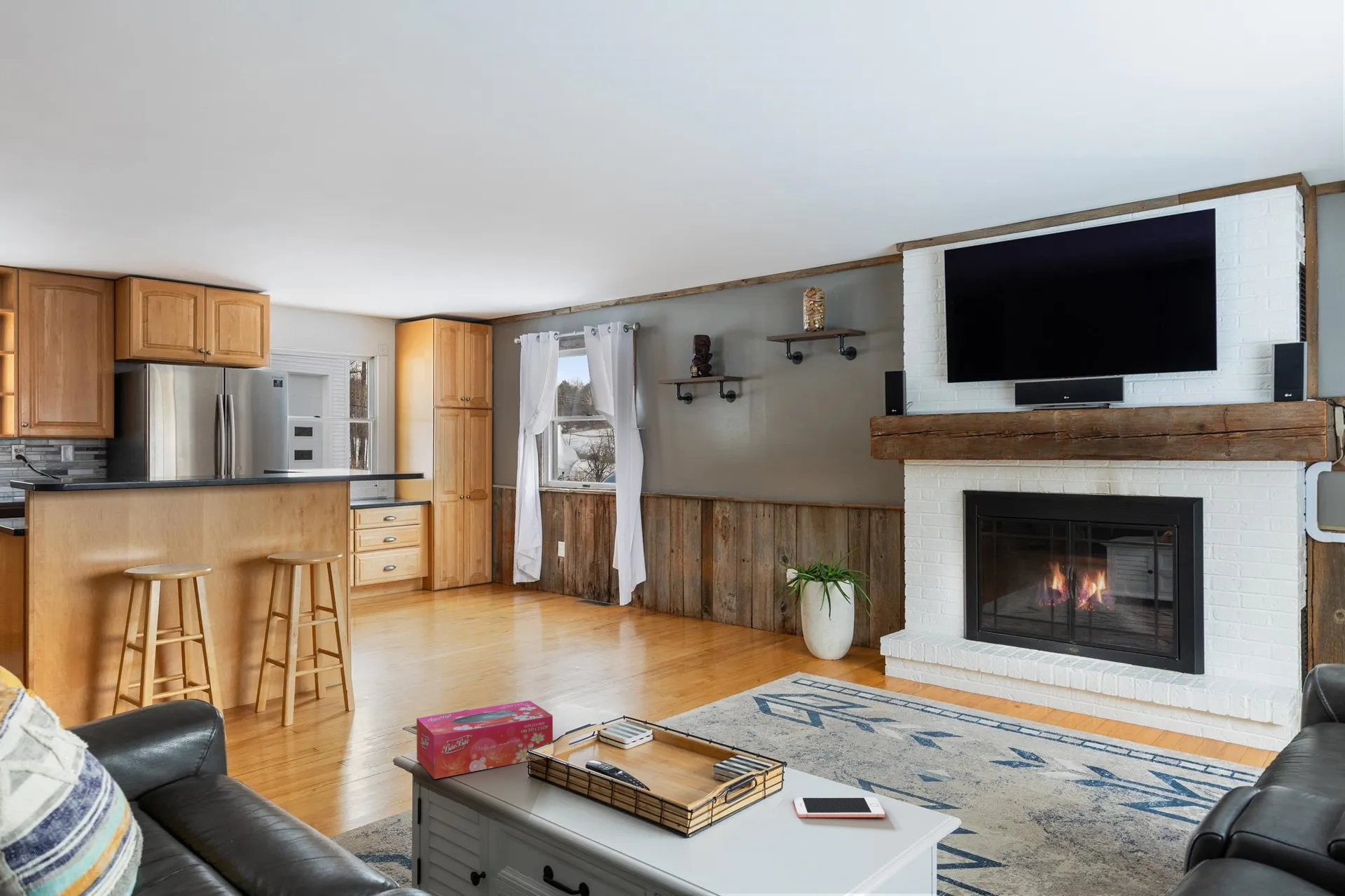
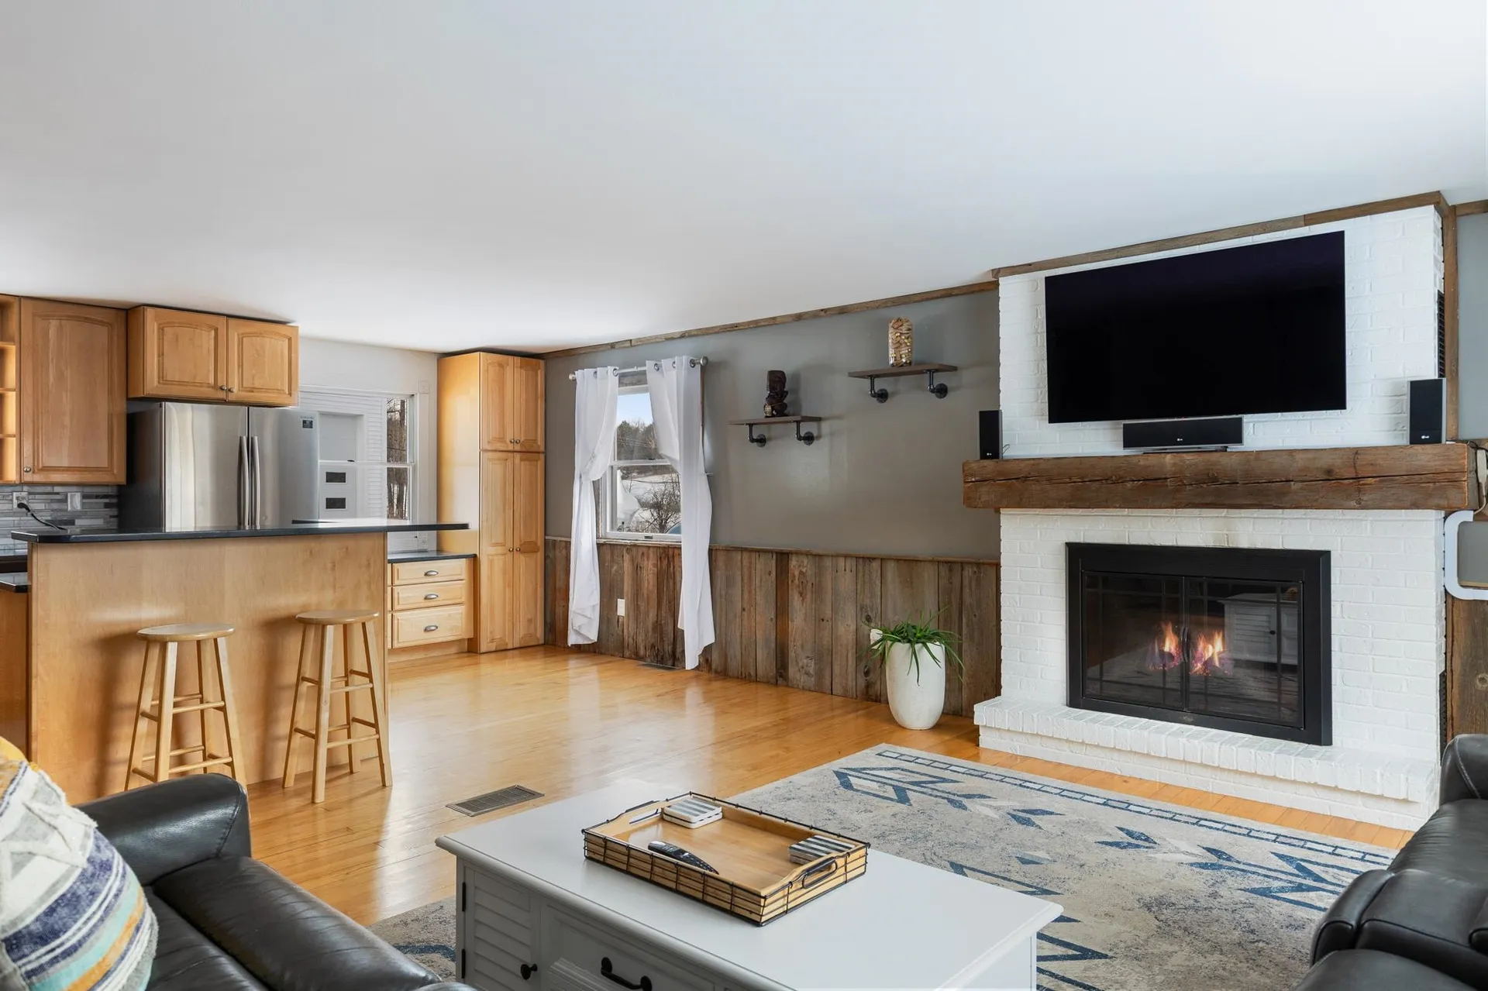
- tissue box [416,700,553,780]
- cell phone [792,797,885,818]
